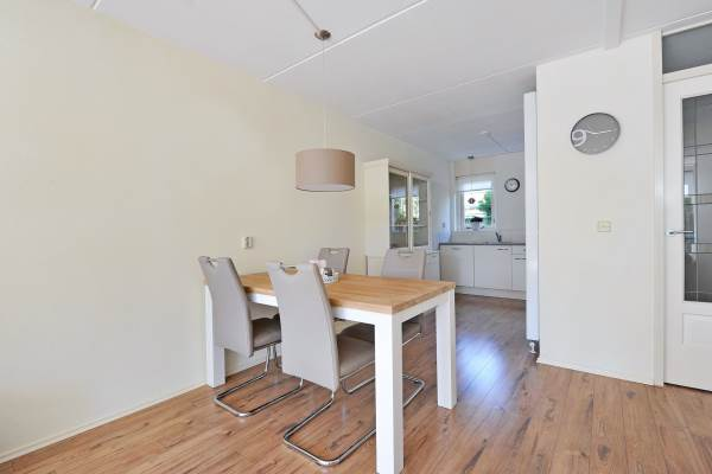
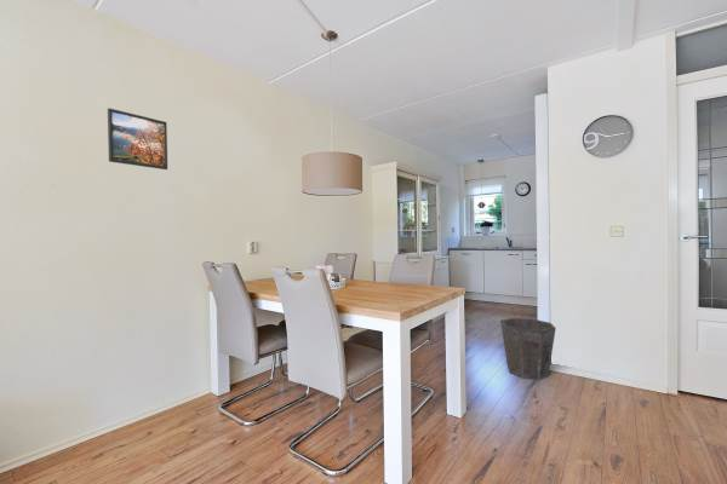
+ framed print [107,106,168,171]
+ waste bin [499,317,557,381]
